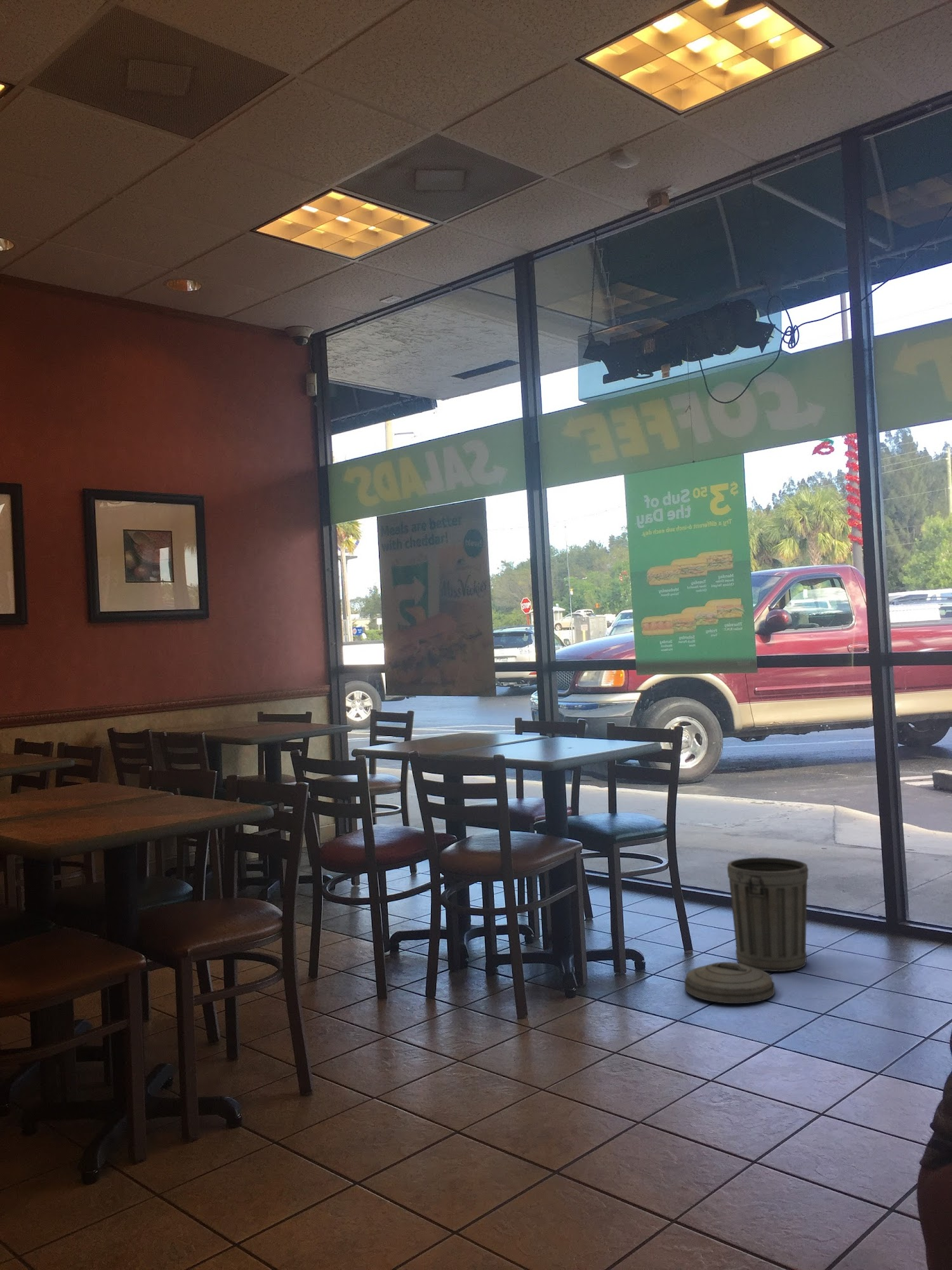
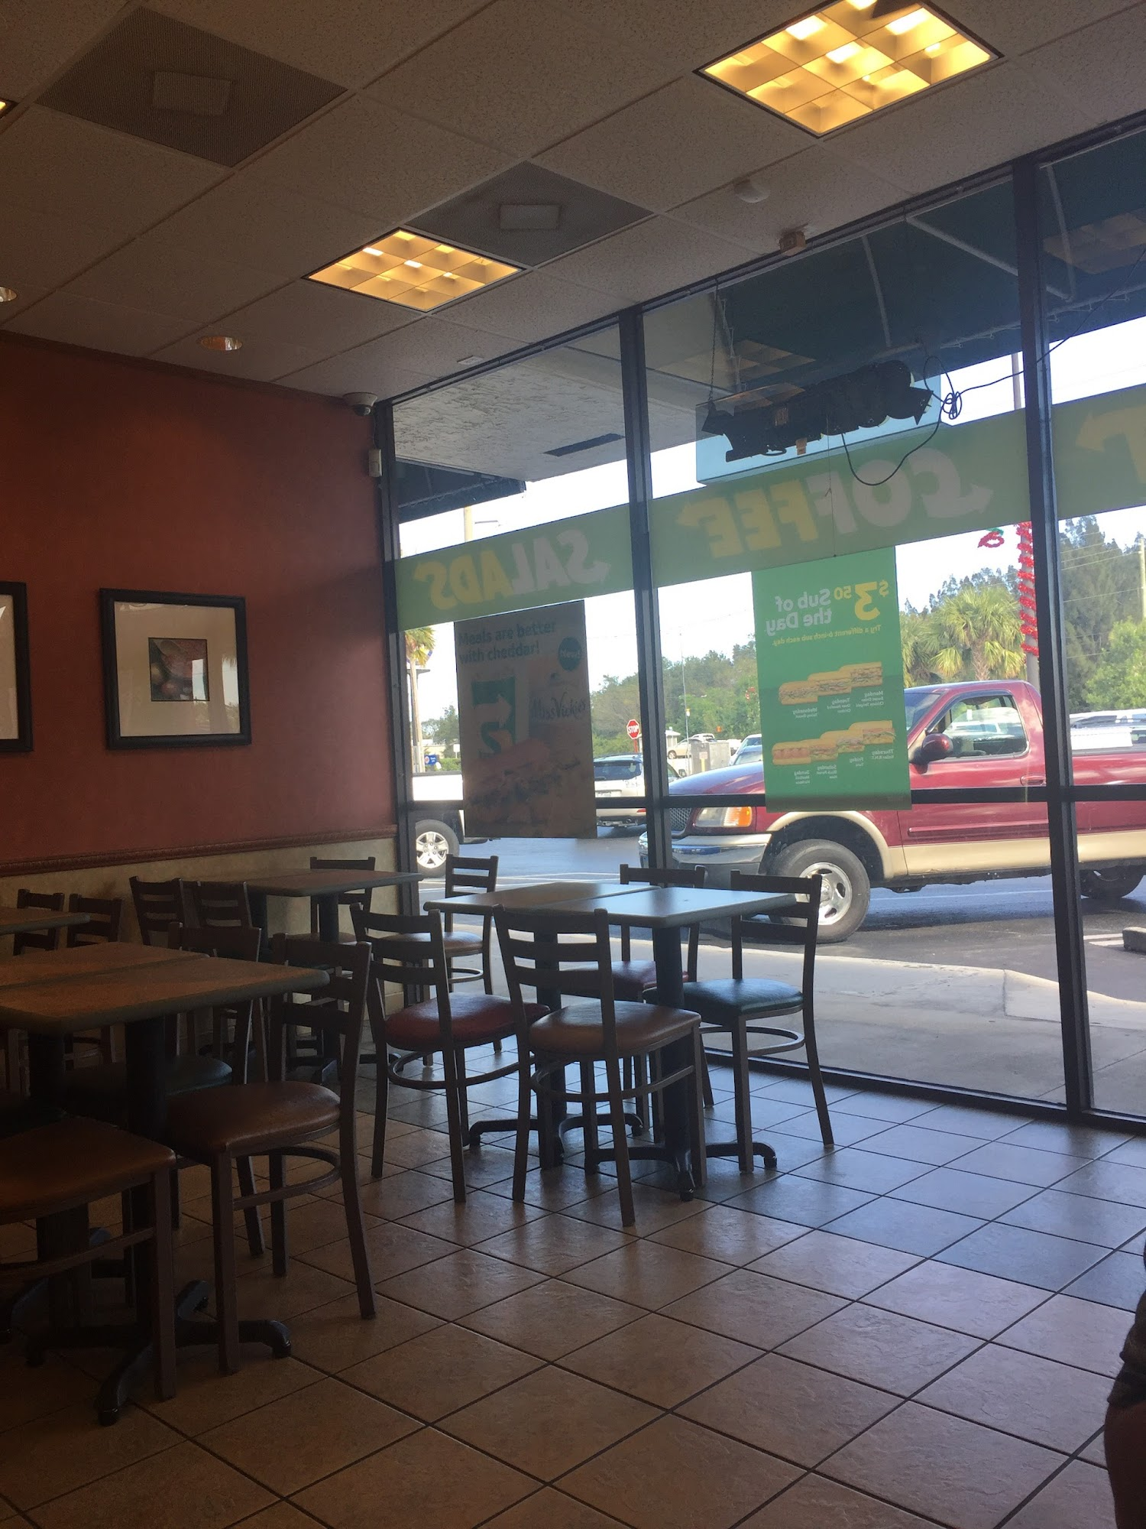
- trash can [684,857,809,1004]
